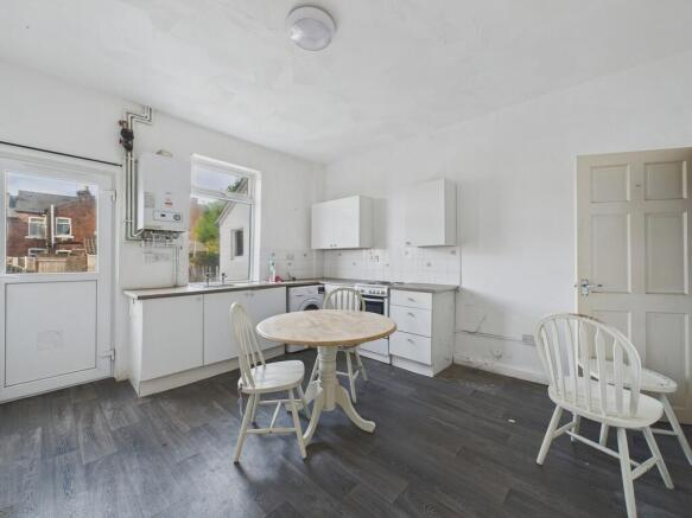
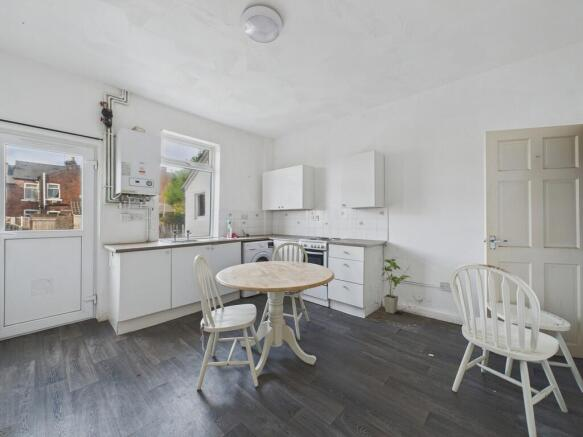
+ house plant [380,258,412,314]
